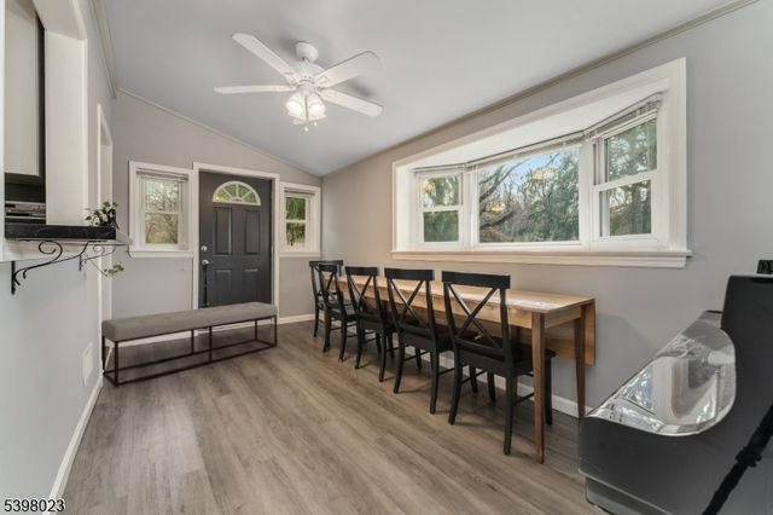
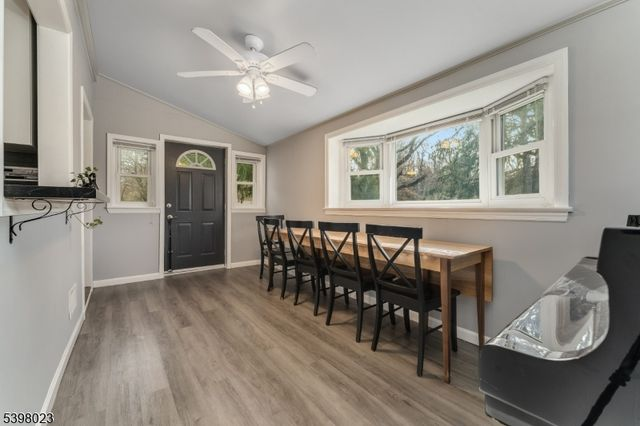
- bench [100,301,279,389]
